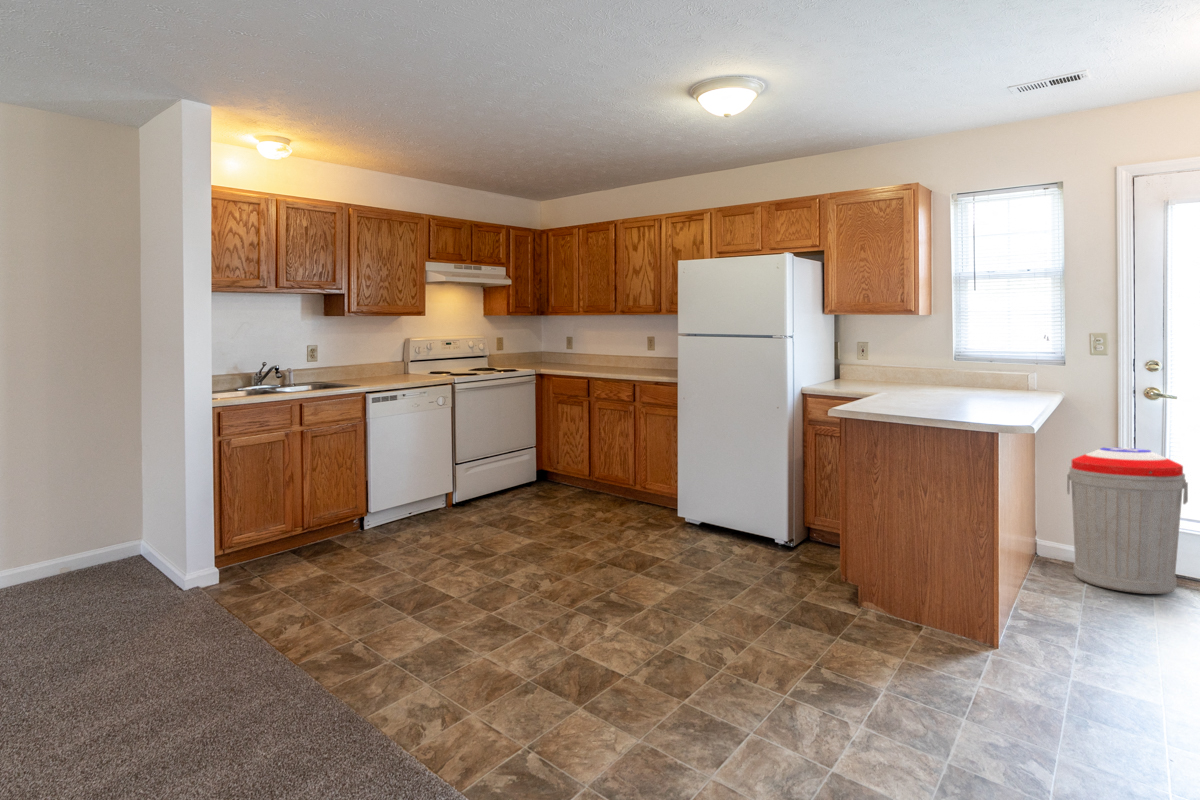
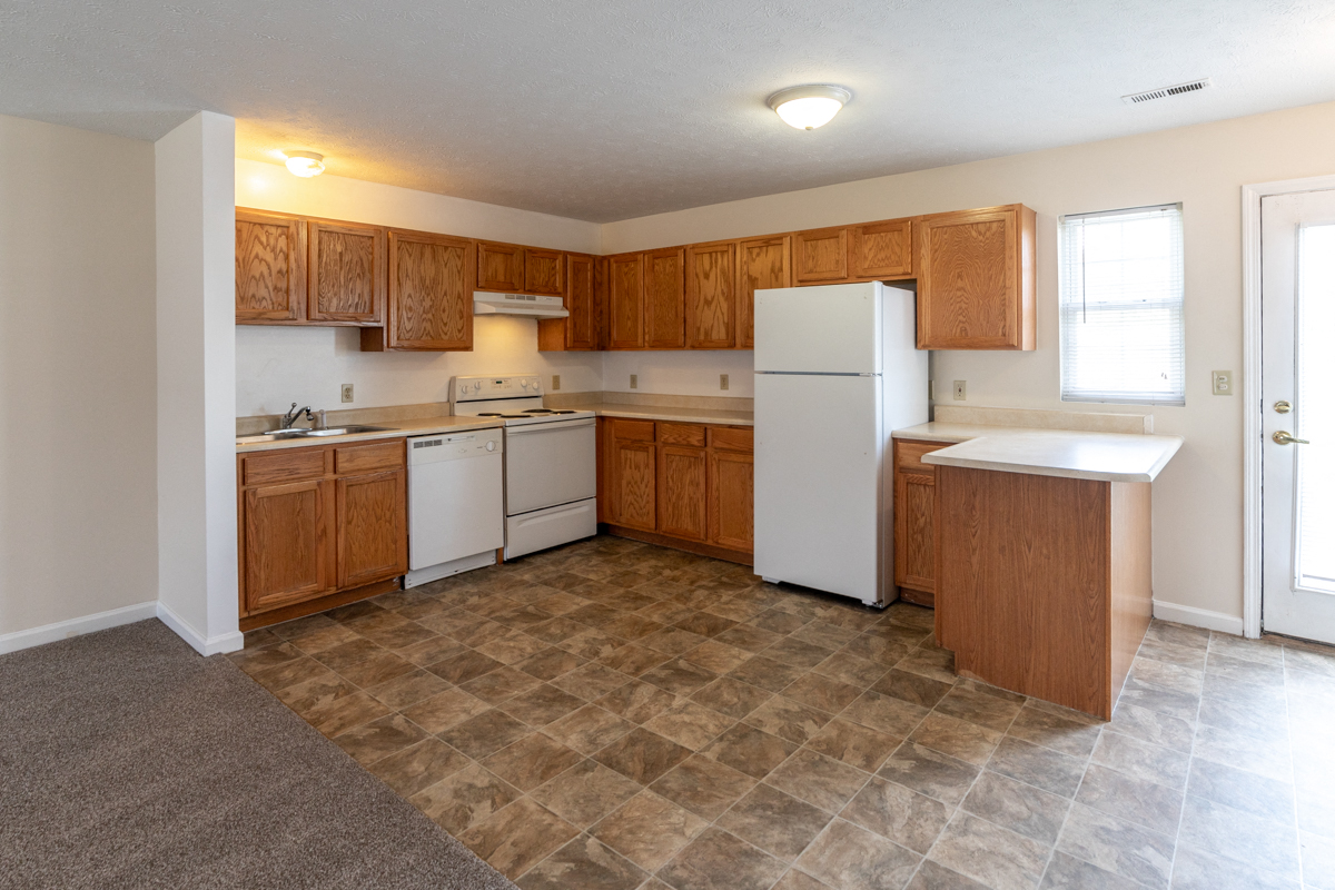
- trash can [1066,446,1189,595]
